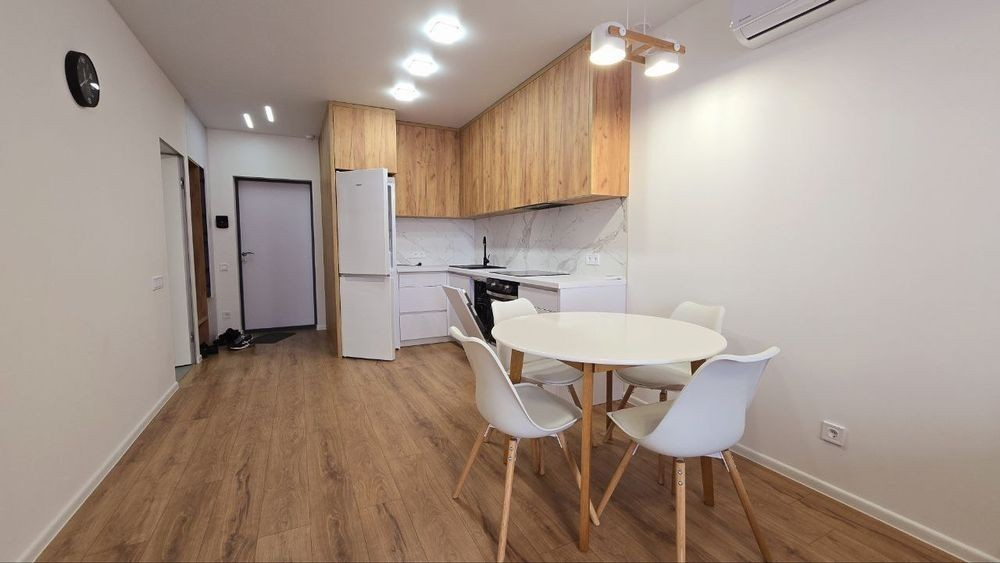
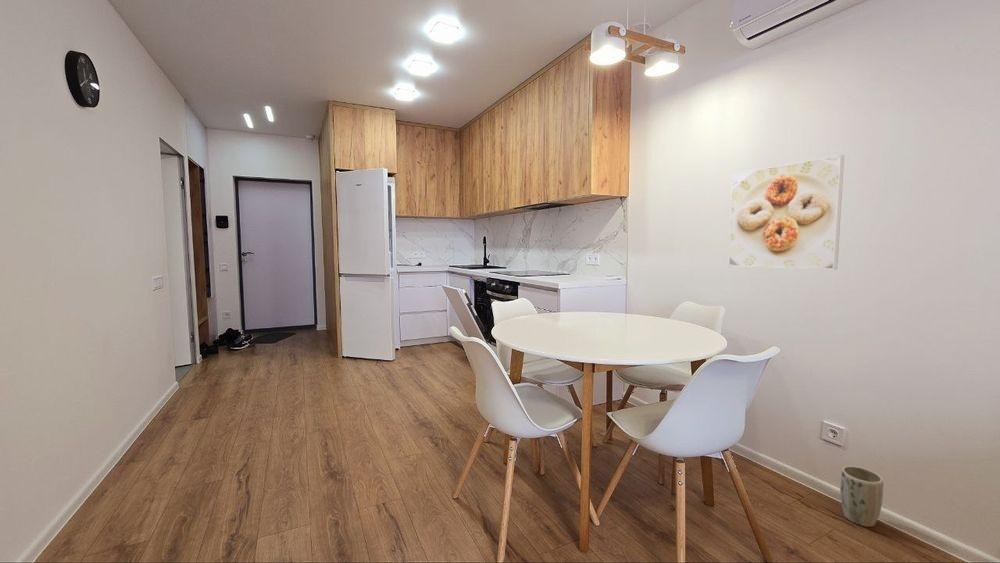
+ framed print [727,154,845,270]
+ plant pot [839,465,884,528]
